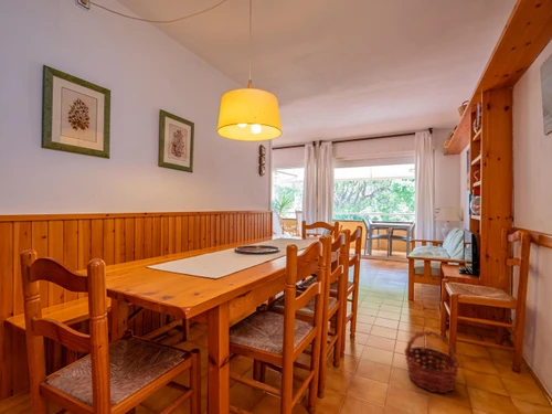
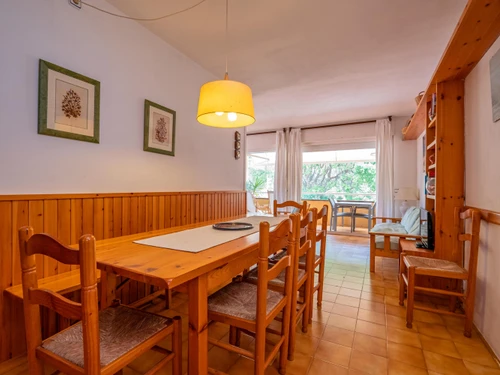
- basket [403,329,461,394]
